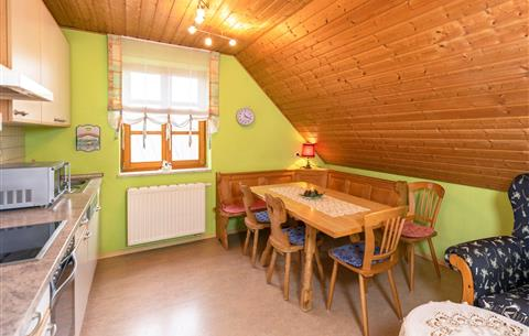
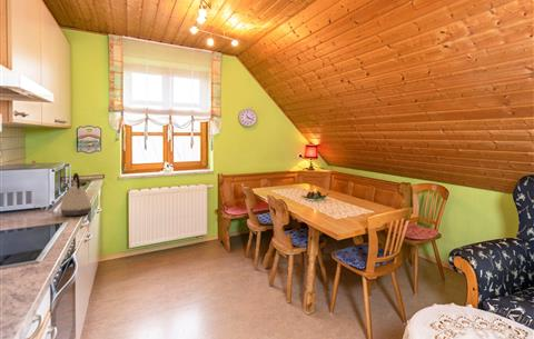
+ kettle [59,172,92,217]
